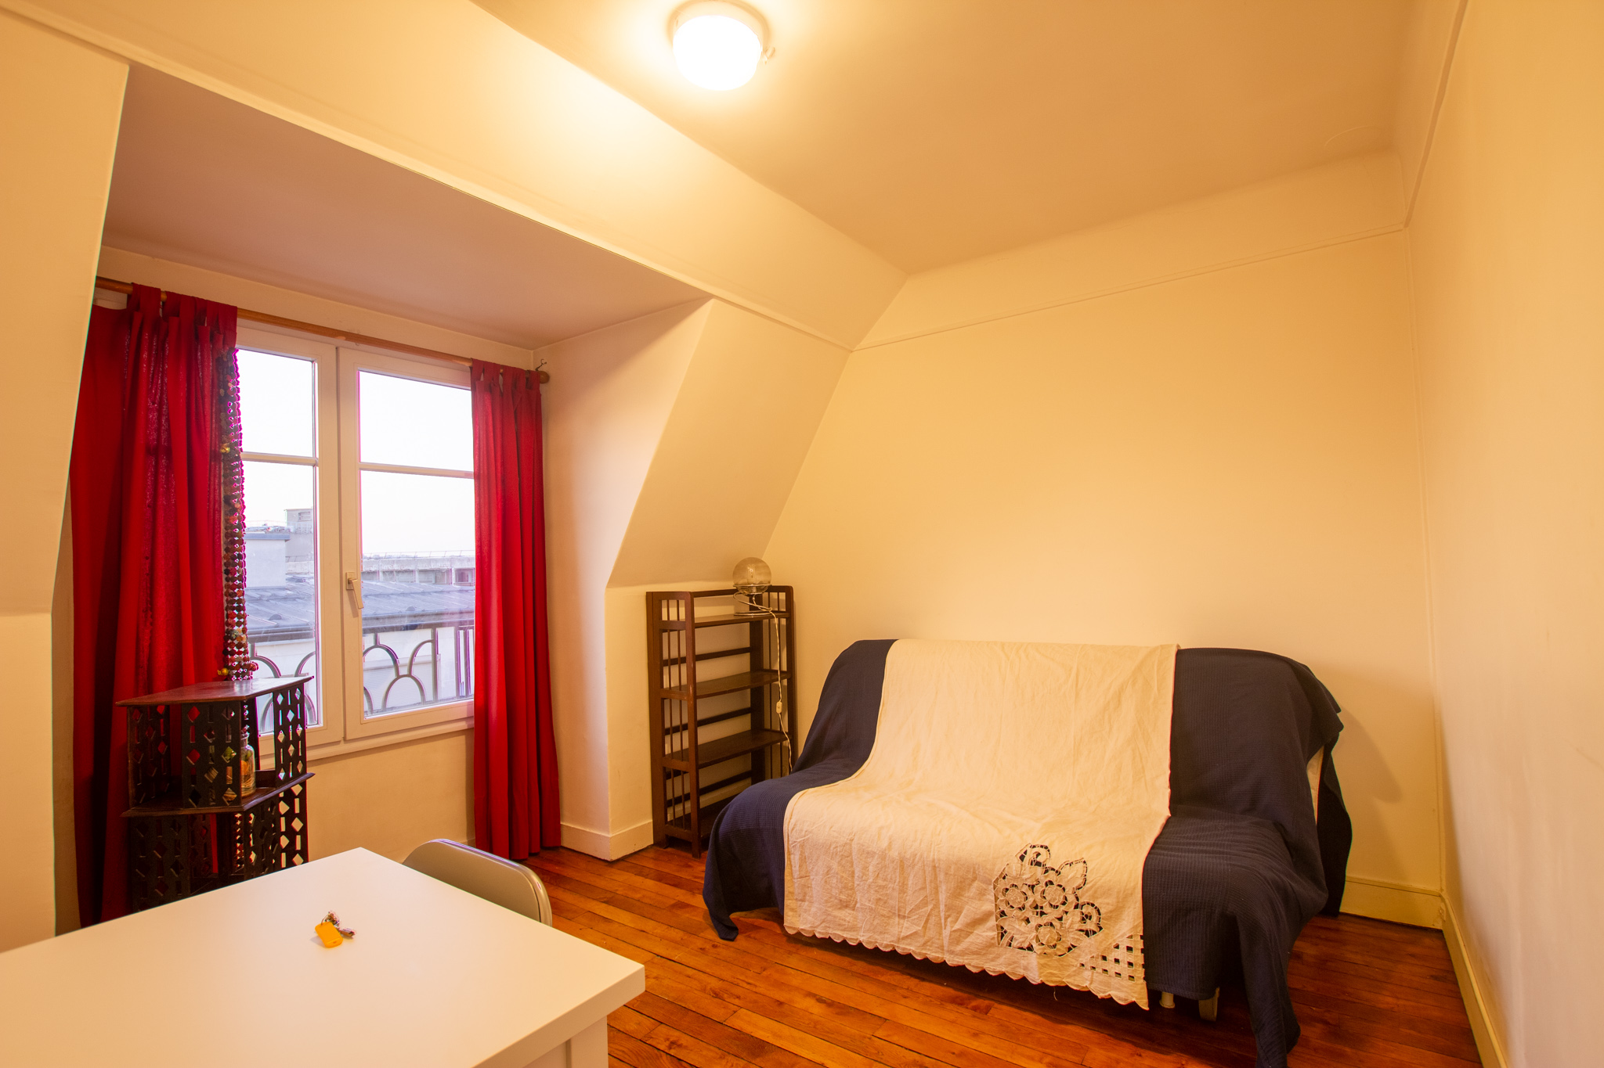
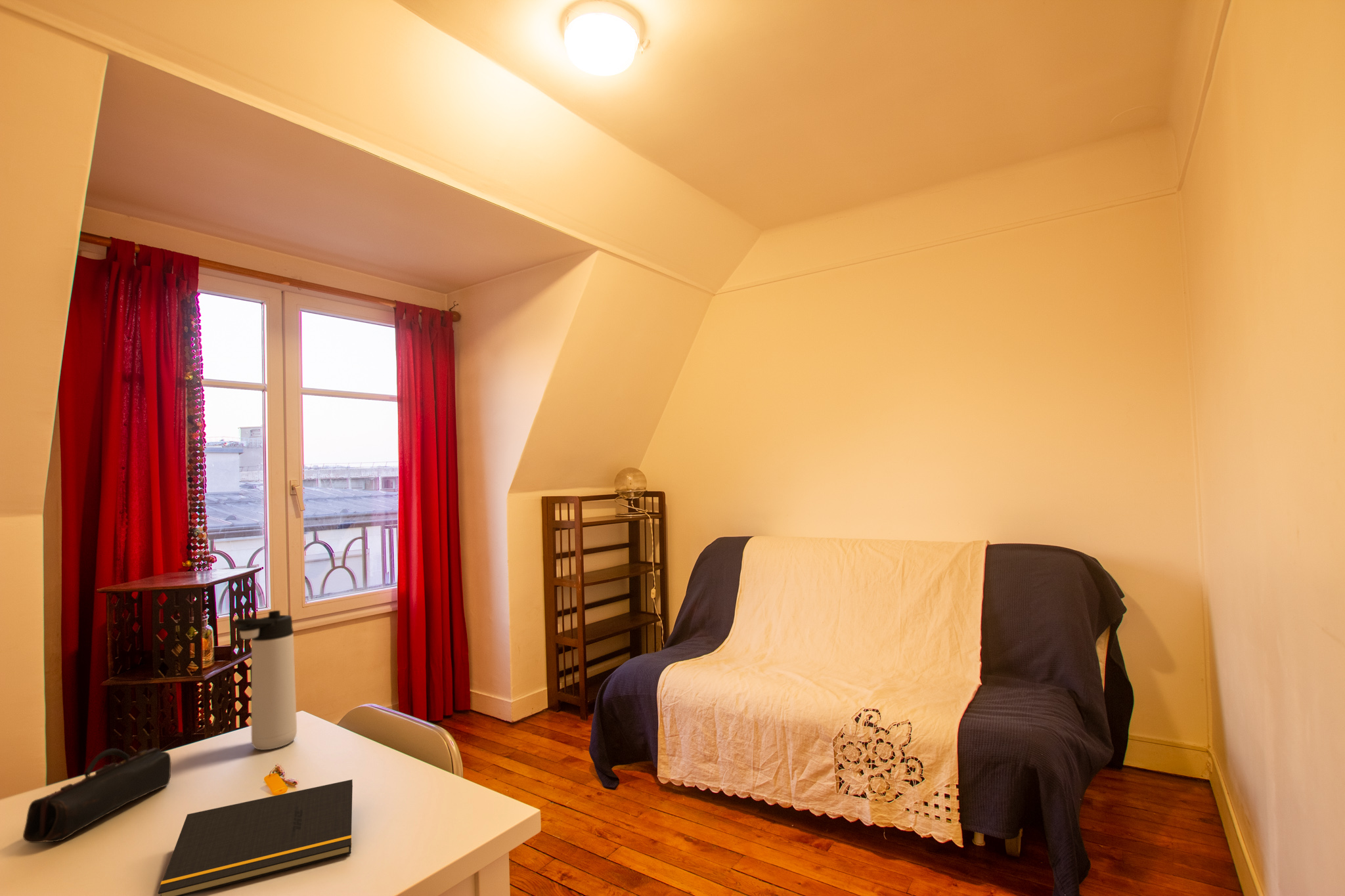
+ thermos bottle [233,610,298,750]
+ notepad [158,779,353,896]
+ pencil case [22,748,171,843]
